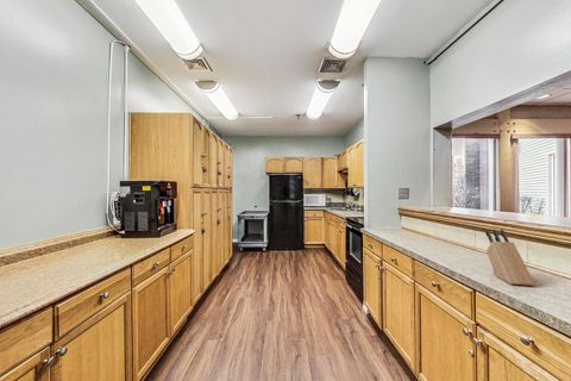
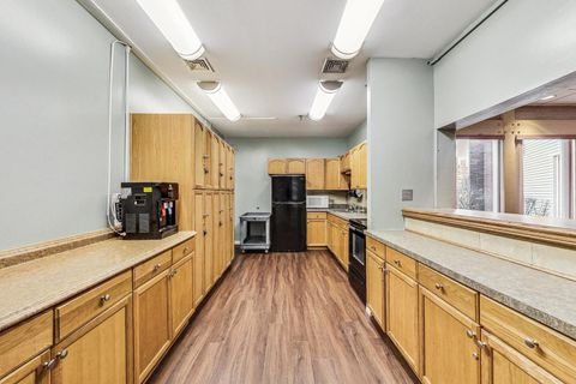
- knife block [484,229,537,287]
